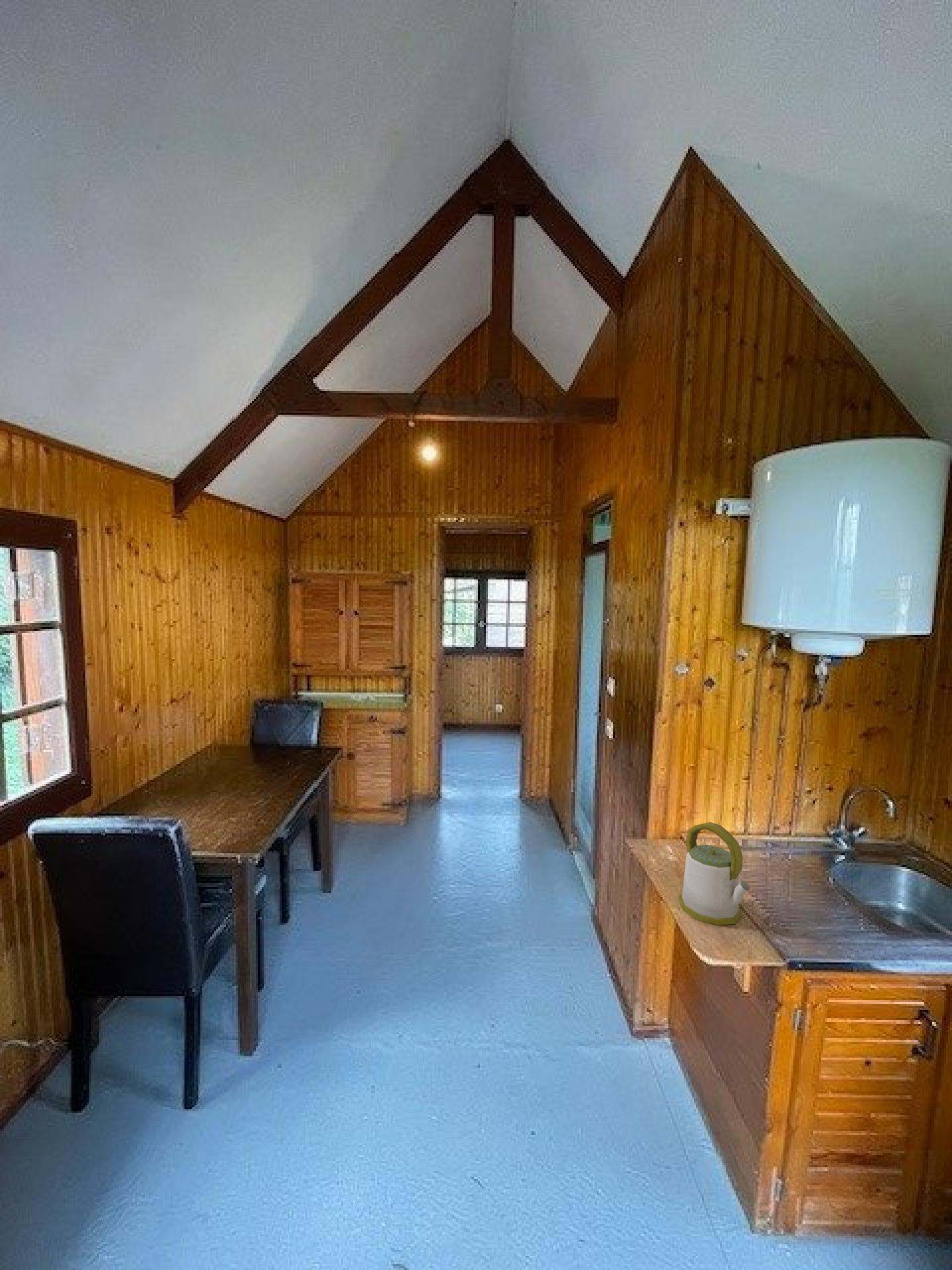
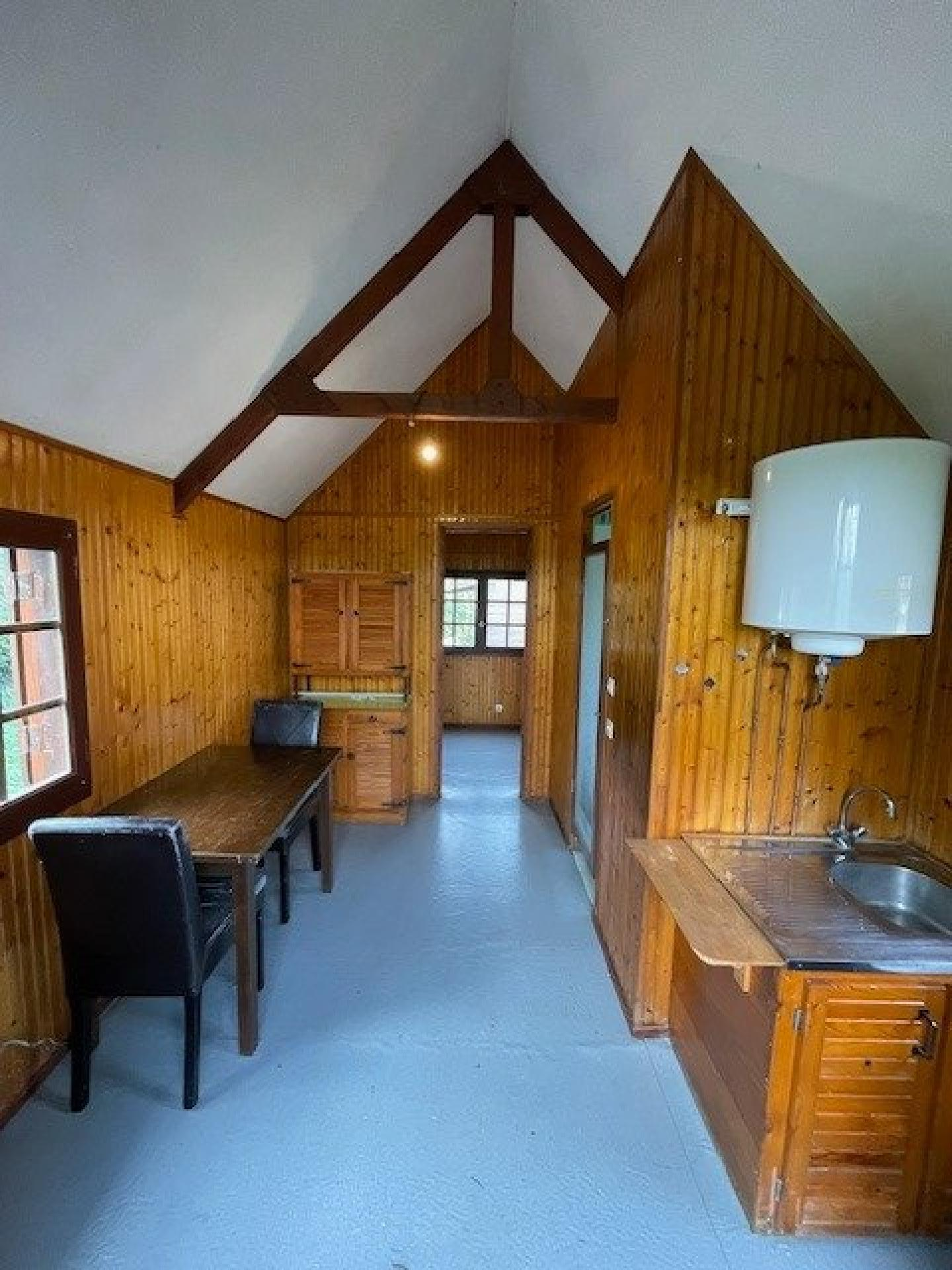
- kettle [678,822,750,926]
